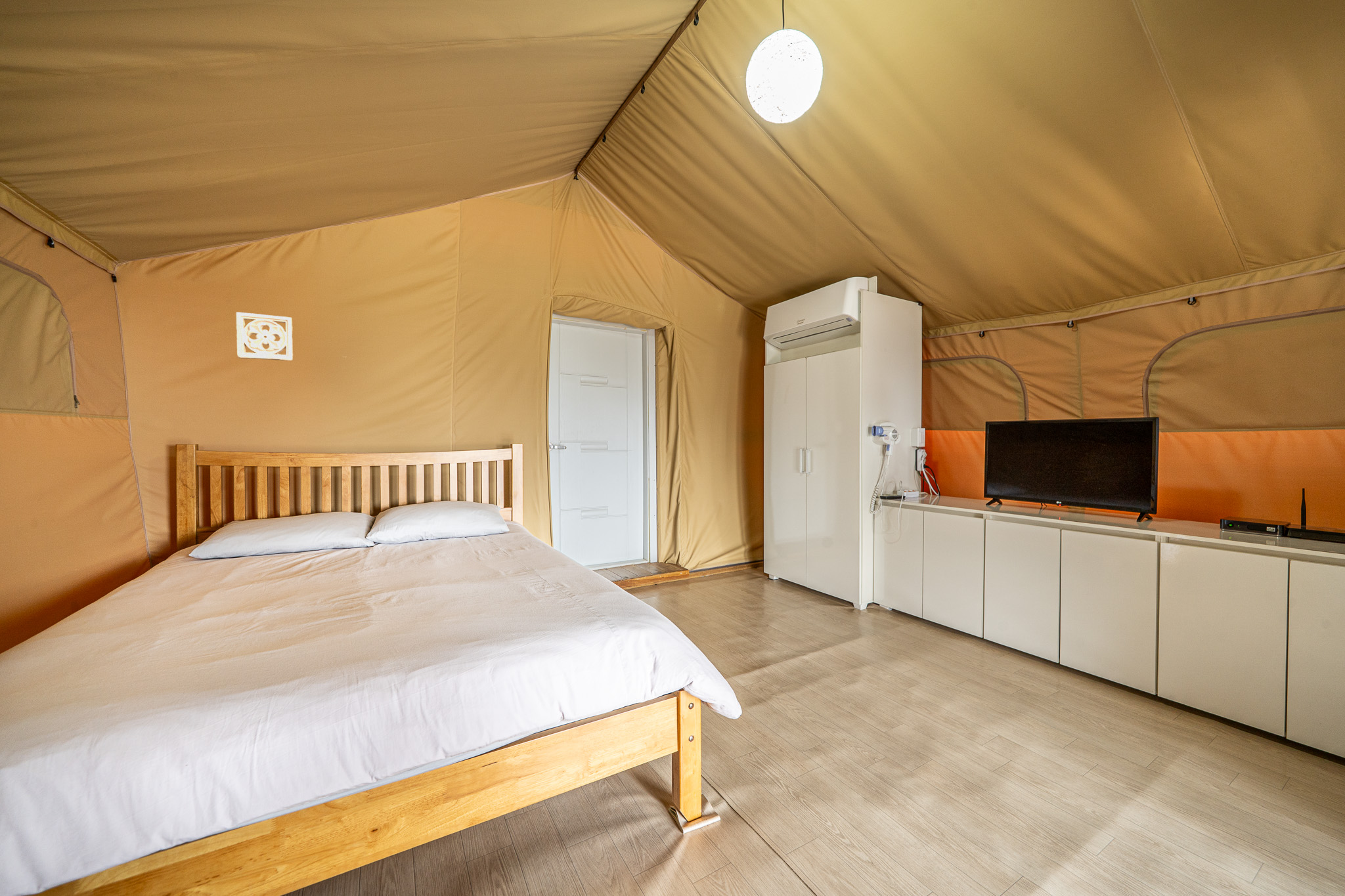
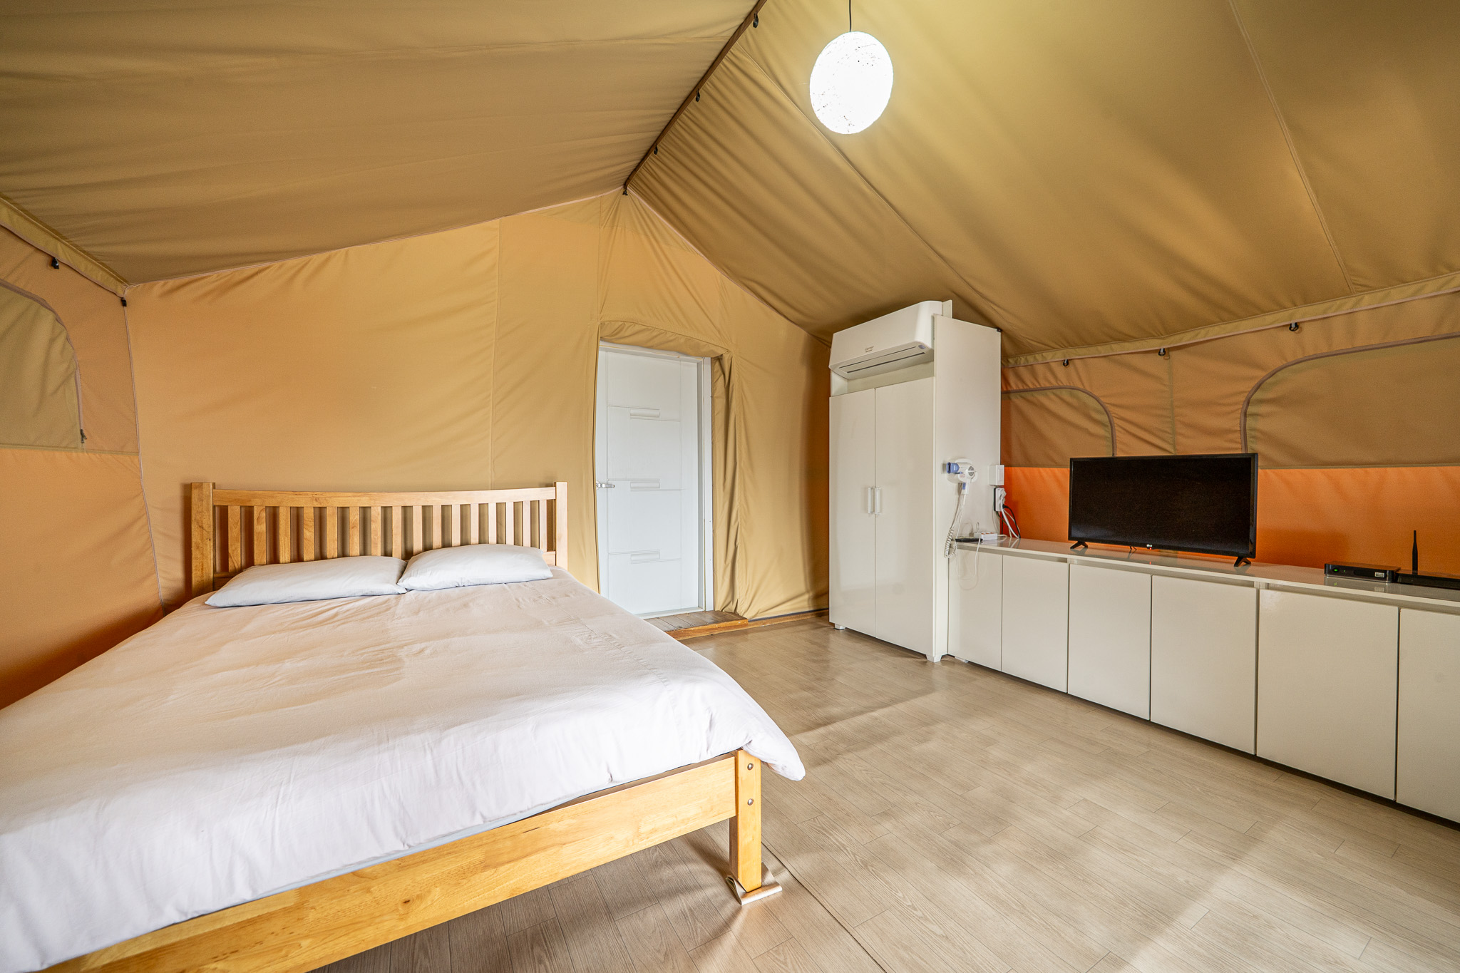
- wall ornament [236,311,294,362]
